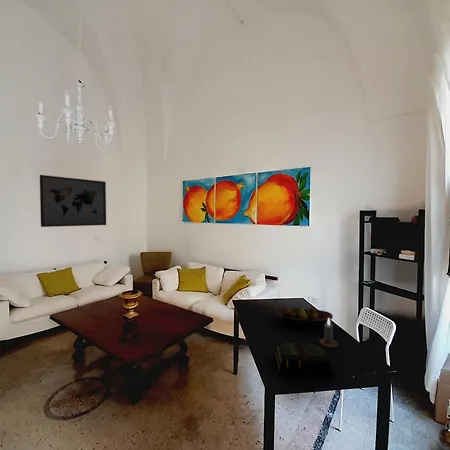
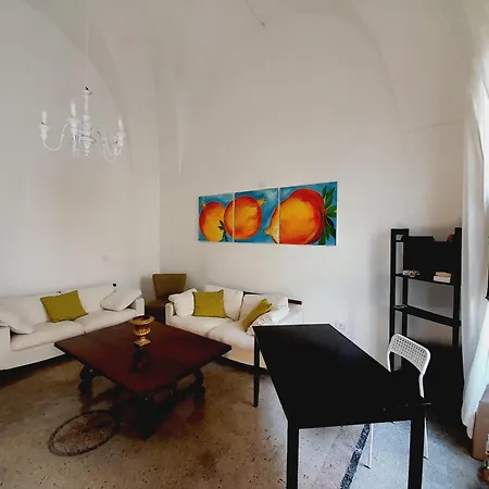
- fruit bowl [275,306,334,327]
- wall art [39,174,107,228]
- candle [318,318,339,348]
- book [274,341,334,377]
